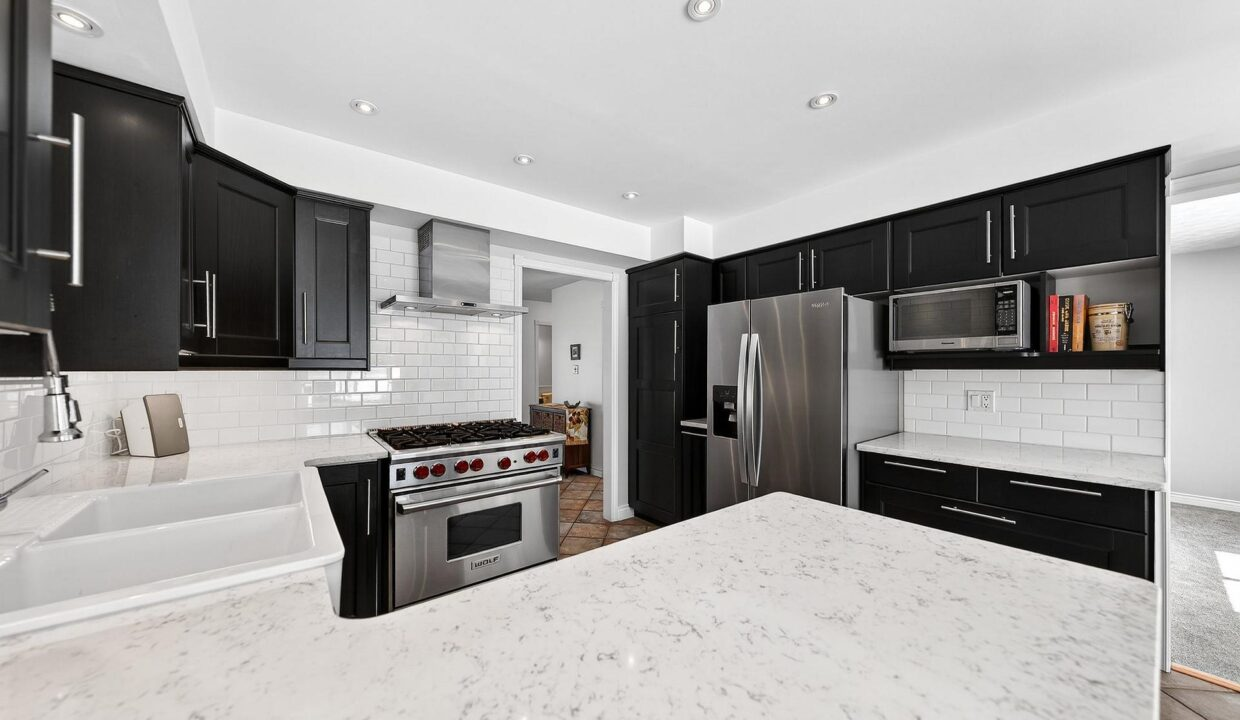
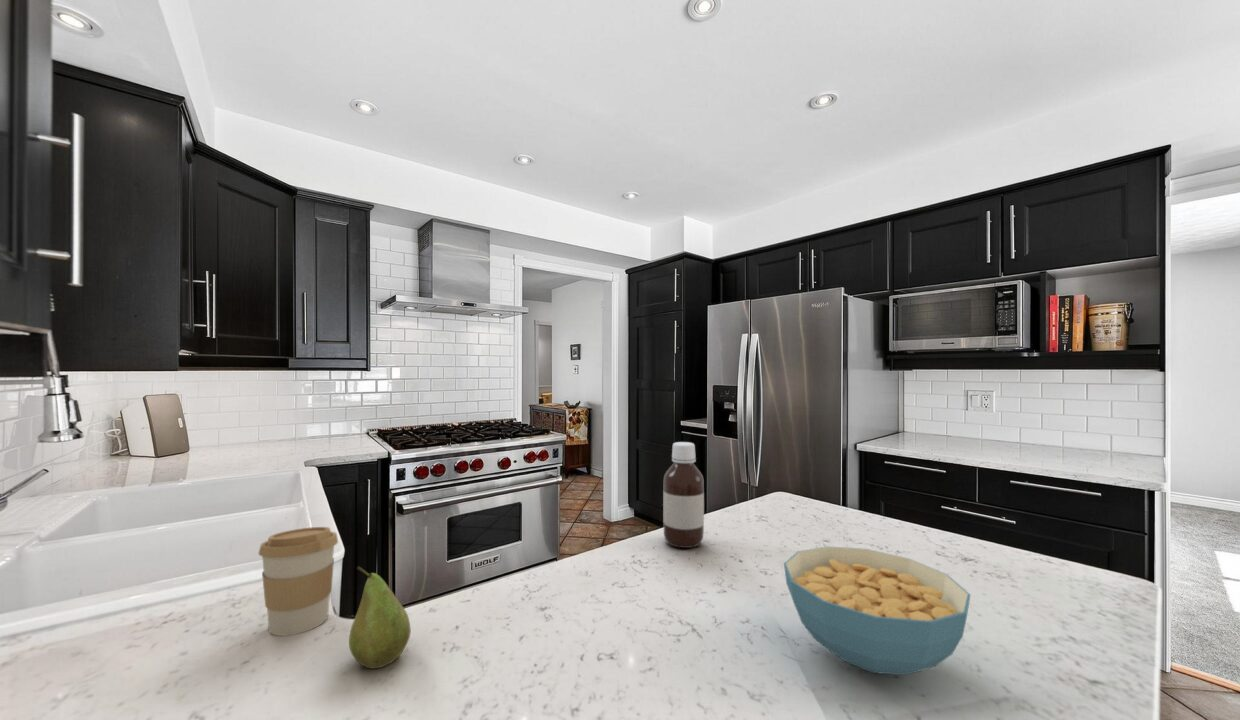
+ fruit [348,565,412,670]
+ coffee cup [257,526,339,637]
+ bottle [662,441,705,549]
+ cereal bowl [783,545,971,676]
